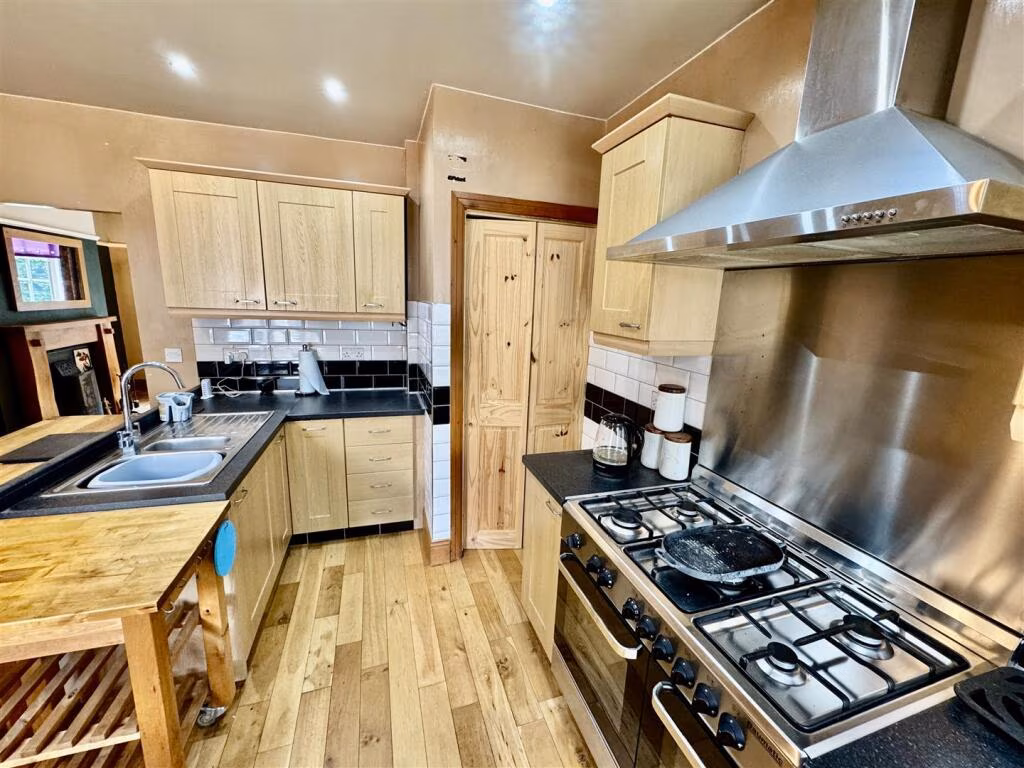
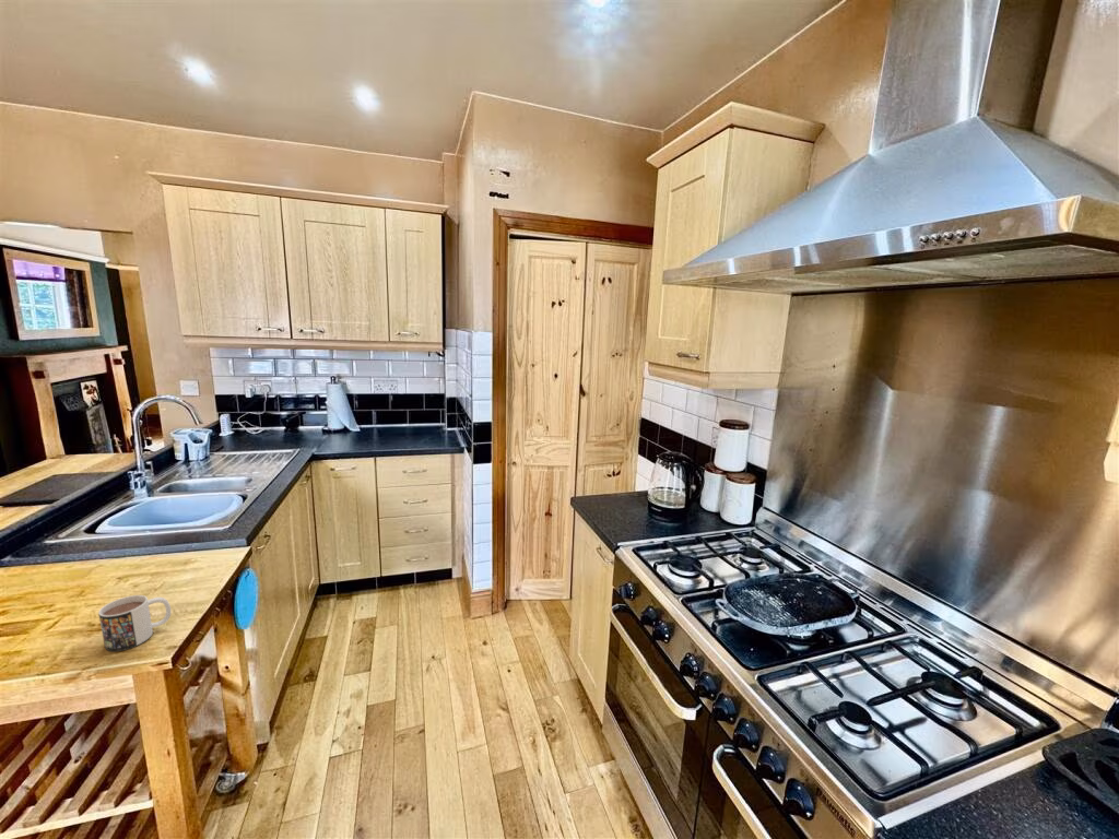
+ mug [97,594,172,652]
